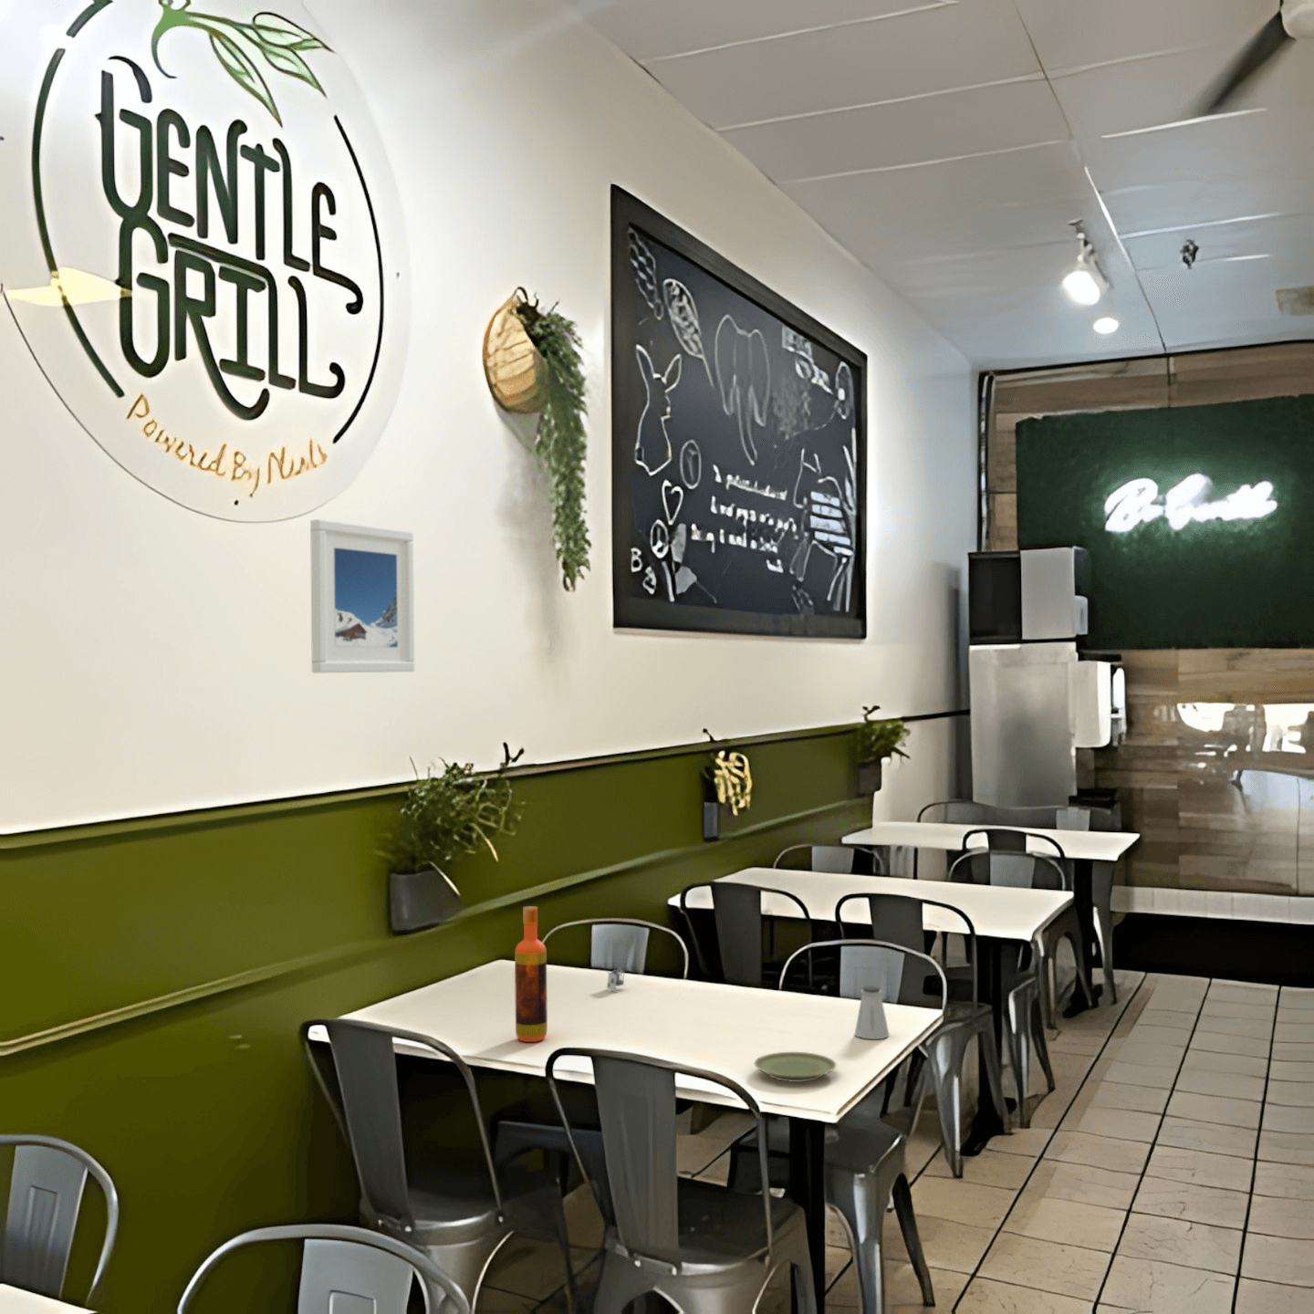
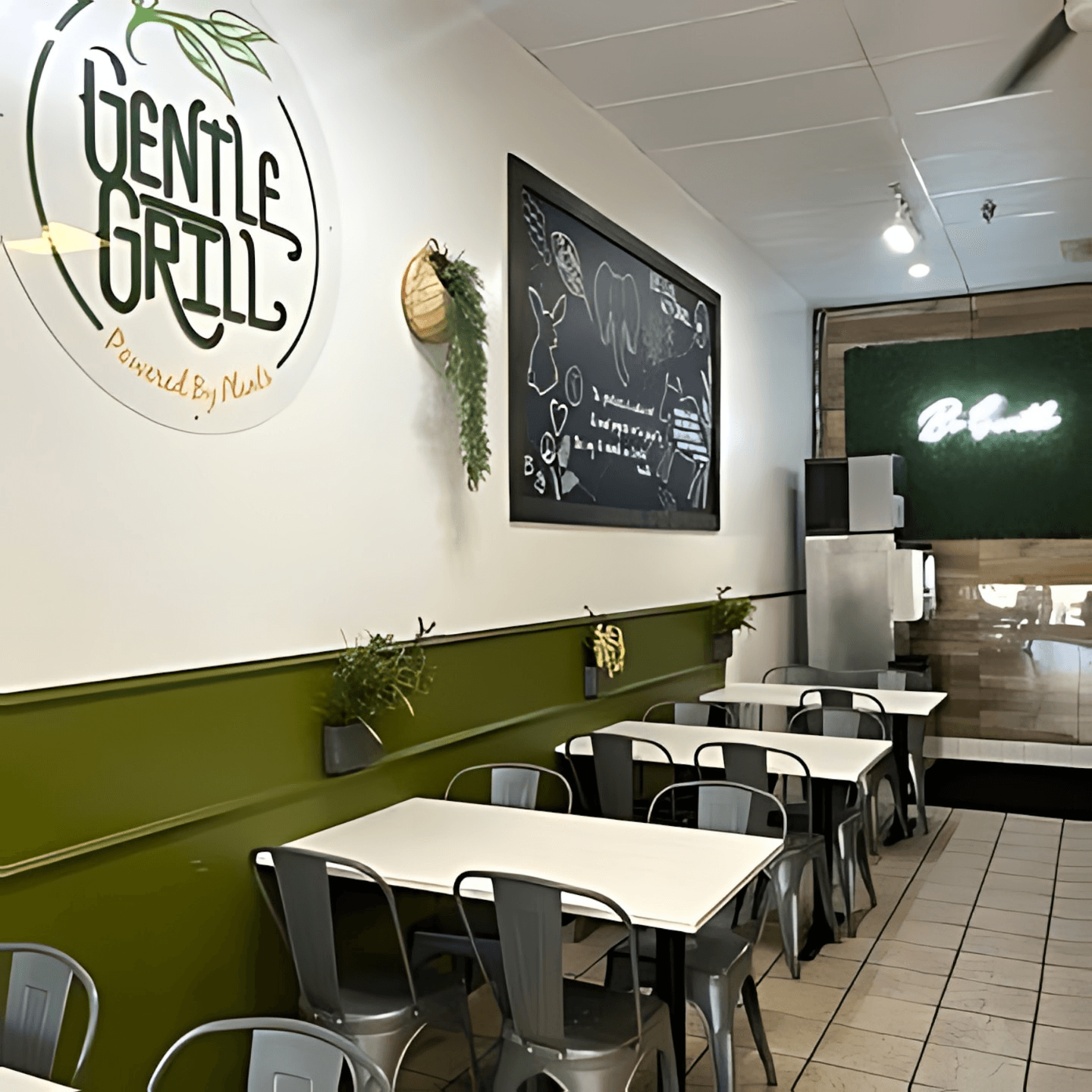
- saltshaker [854,984,889,1040]
- plate [753,1052,836,1083]
- hot sauce [514,905,549,1043]
- napkin holder [606,967,625,993]
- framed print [309,519,415,674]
